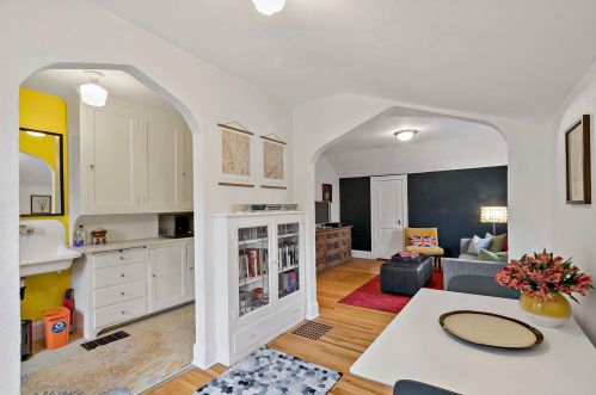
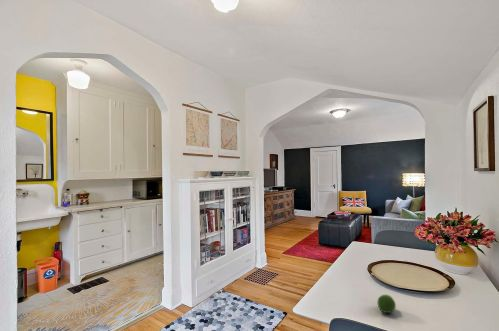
+ fruit [376,294,397,314]
